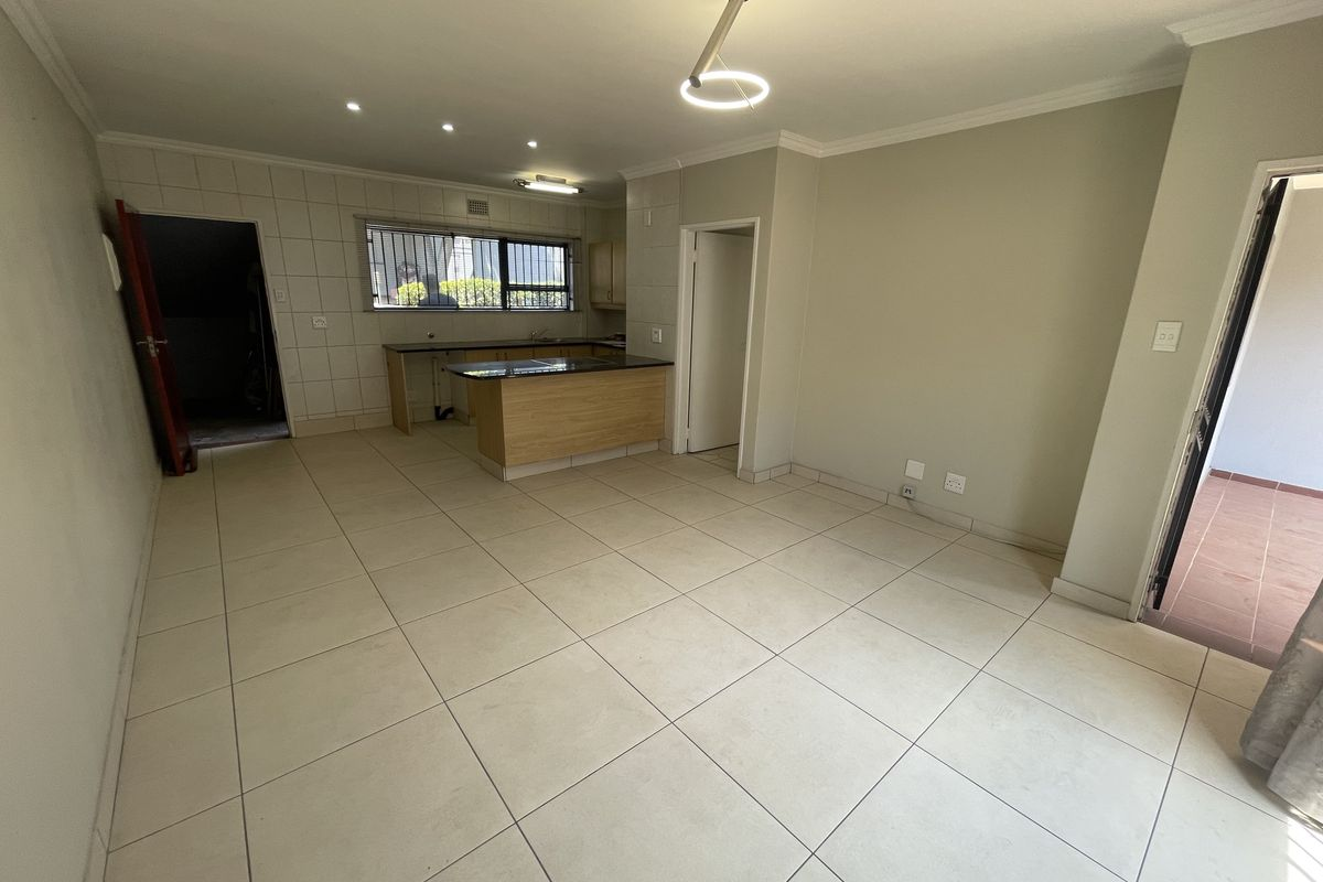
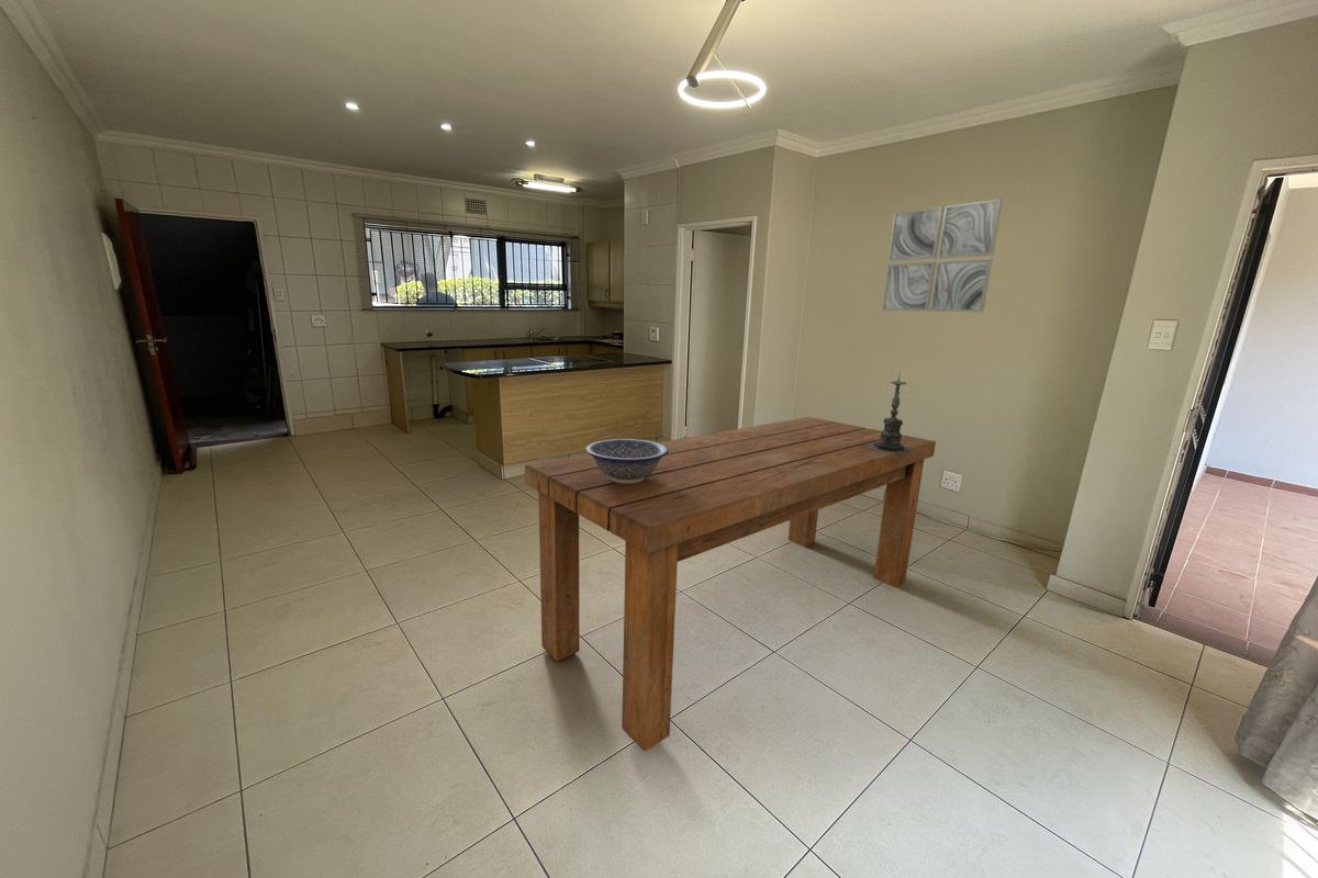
+ candle holder [865,370,914,455]
+ wall art [881,198,1004,313]
+ dining table [524,416,937,753]
+ decorative bowl [584,438,669,484]
